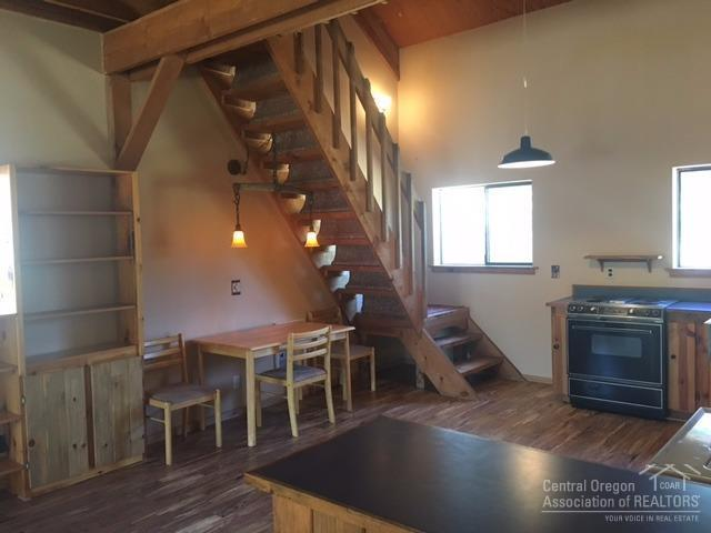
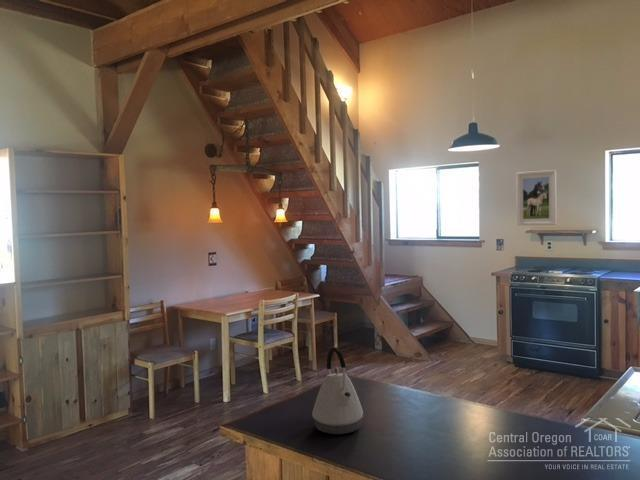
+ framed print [515,169,558,226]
+ kettle [311,346,364,435]
